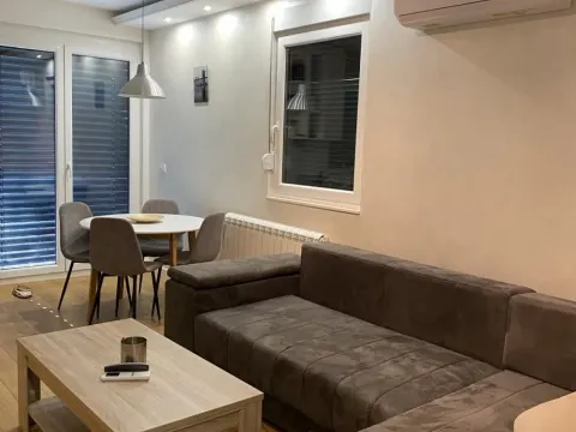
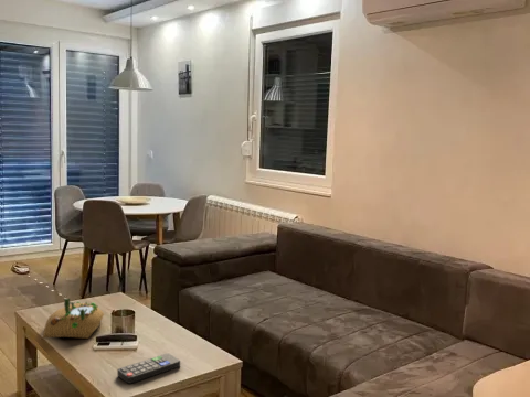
+ remote control [116,353,181,385]
+ succulent planter [42,297,105,340]
